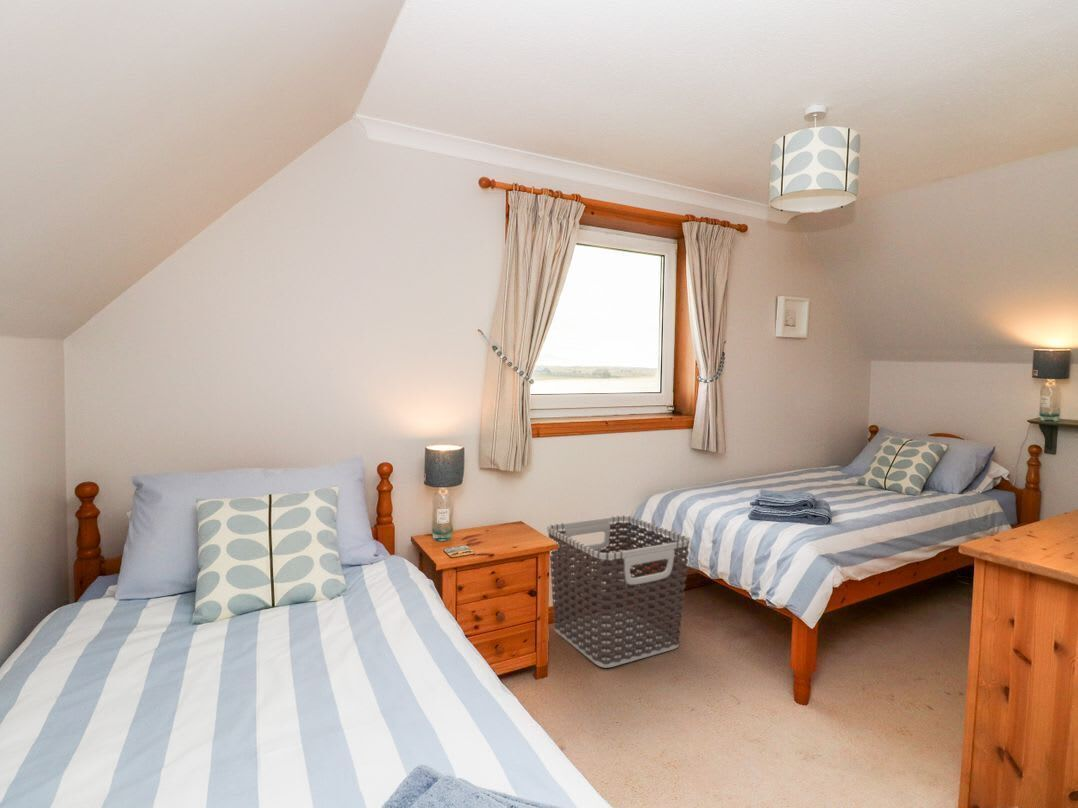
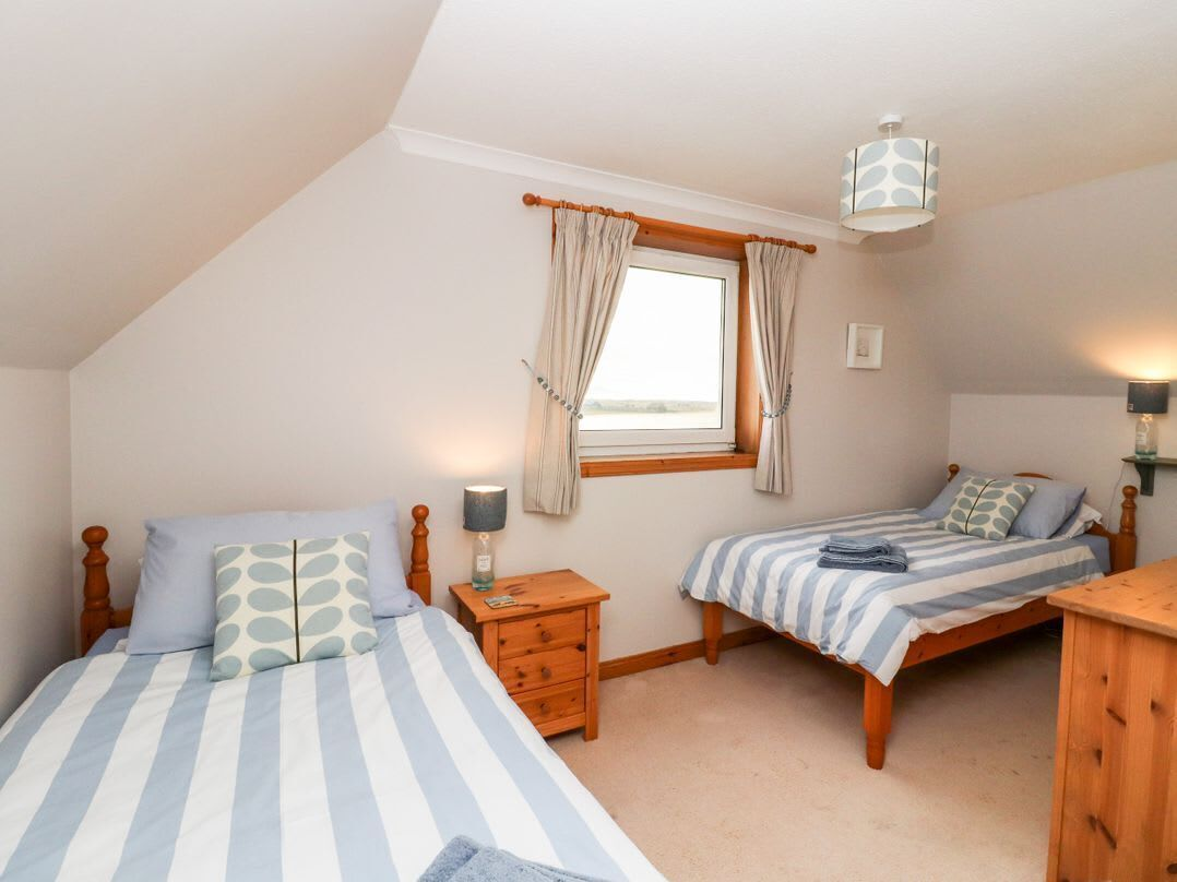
- clothes hamper [546,514,691,669]
